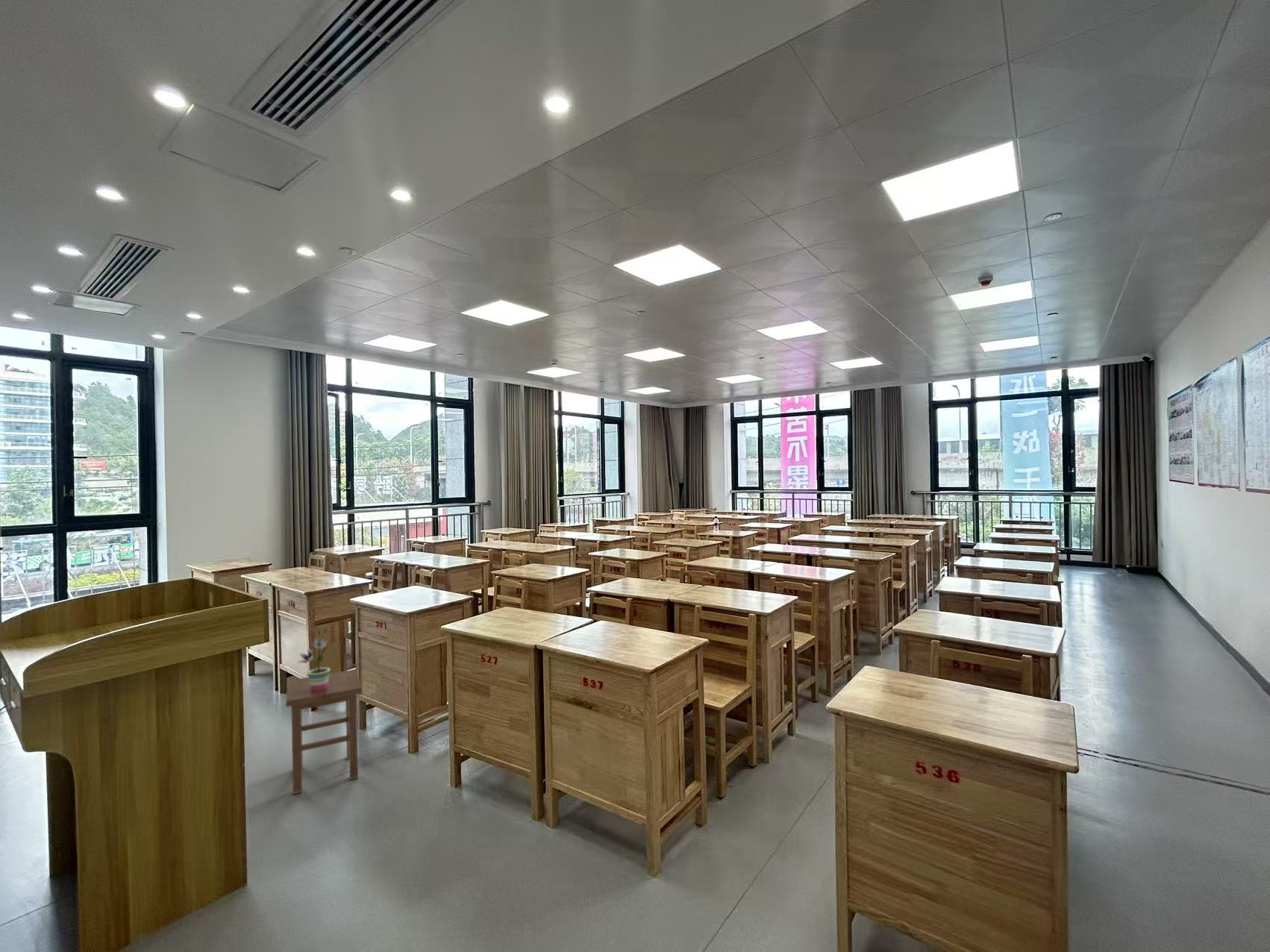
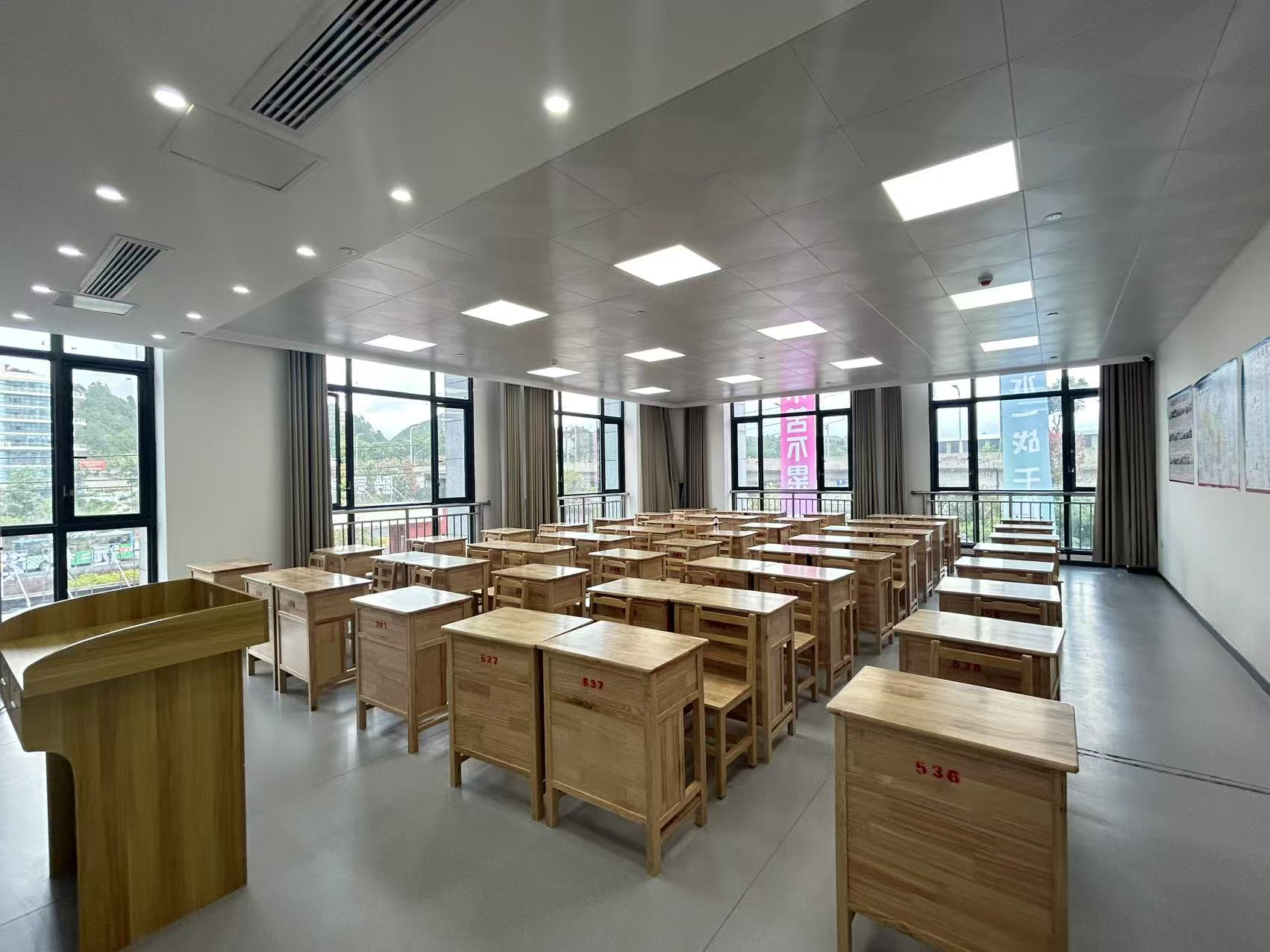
- potted plant [296,627,331,691]
- stool [285,668,363,795]
